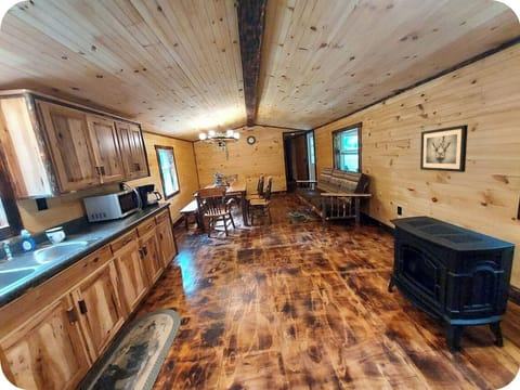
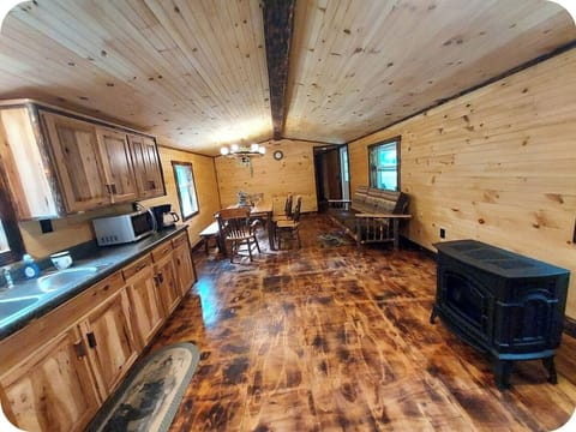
- wall art [419,123,469,173]
